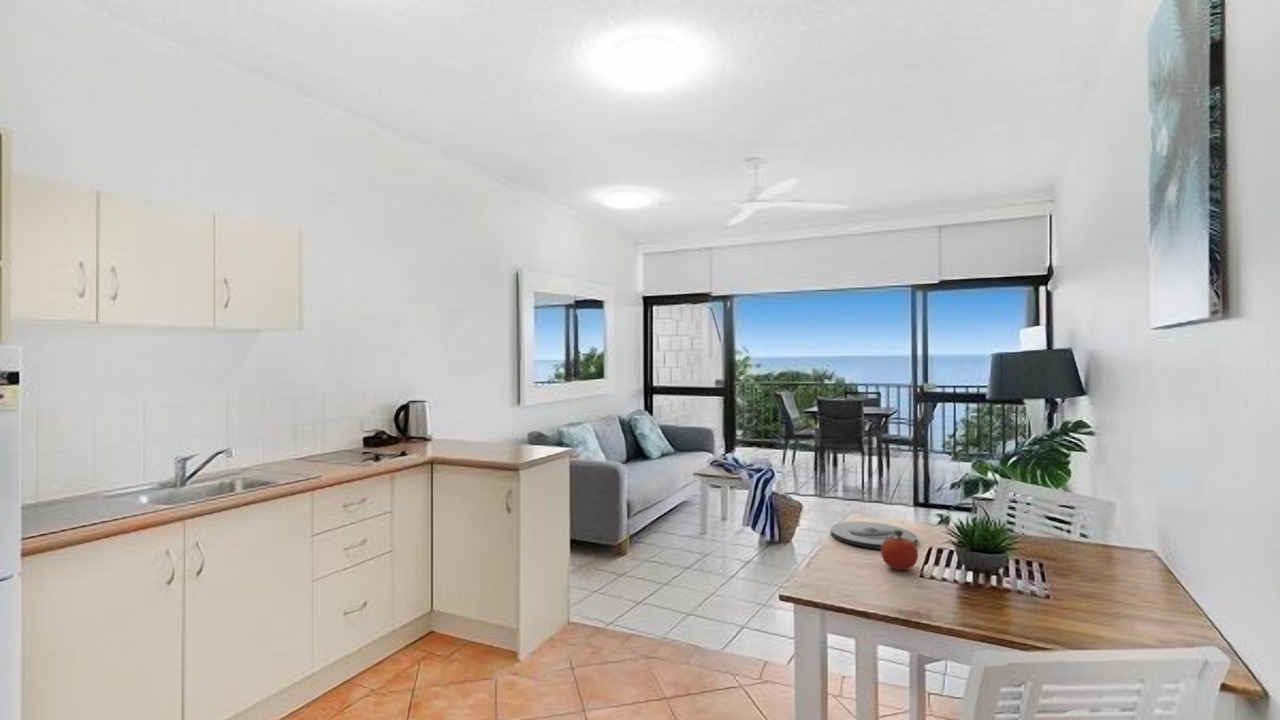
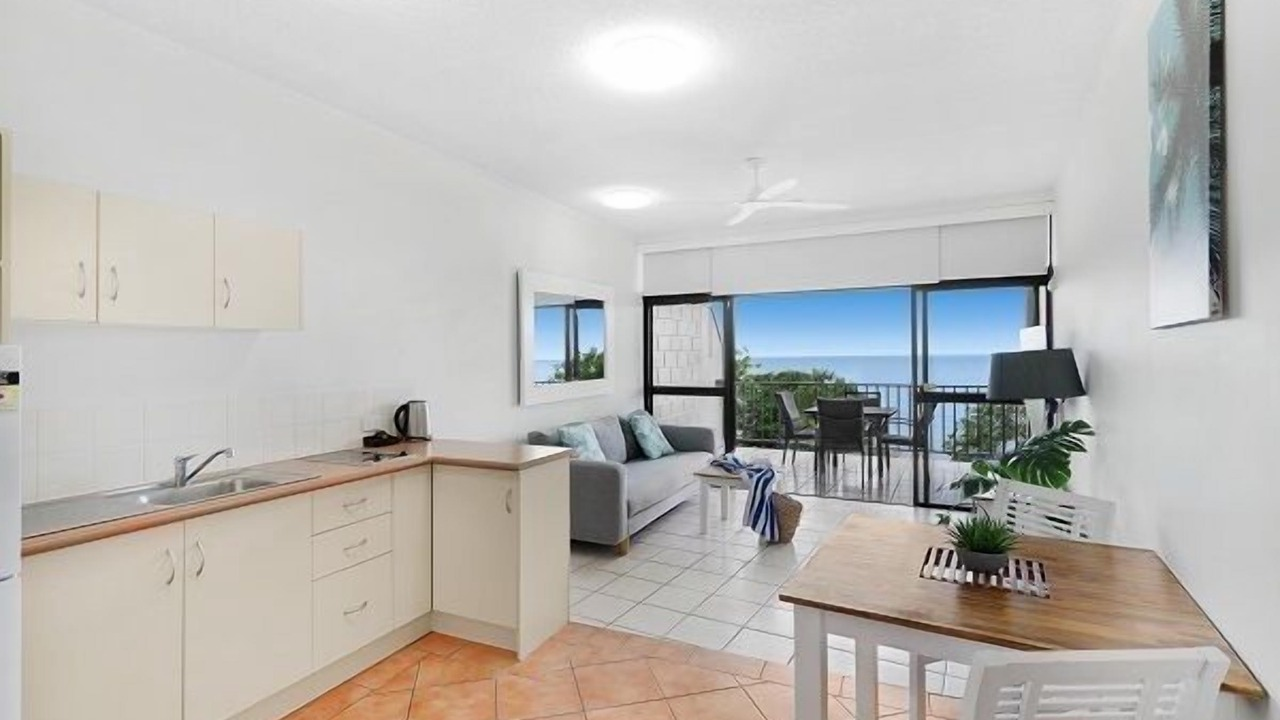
- fruit [880,530,919,571]
- plate [829,521,918,550]
